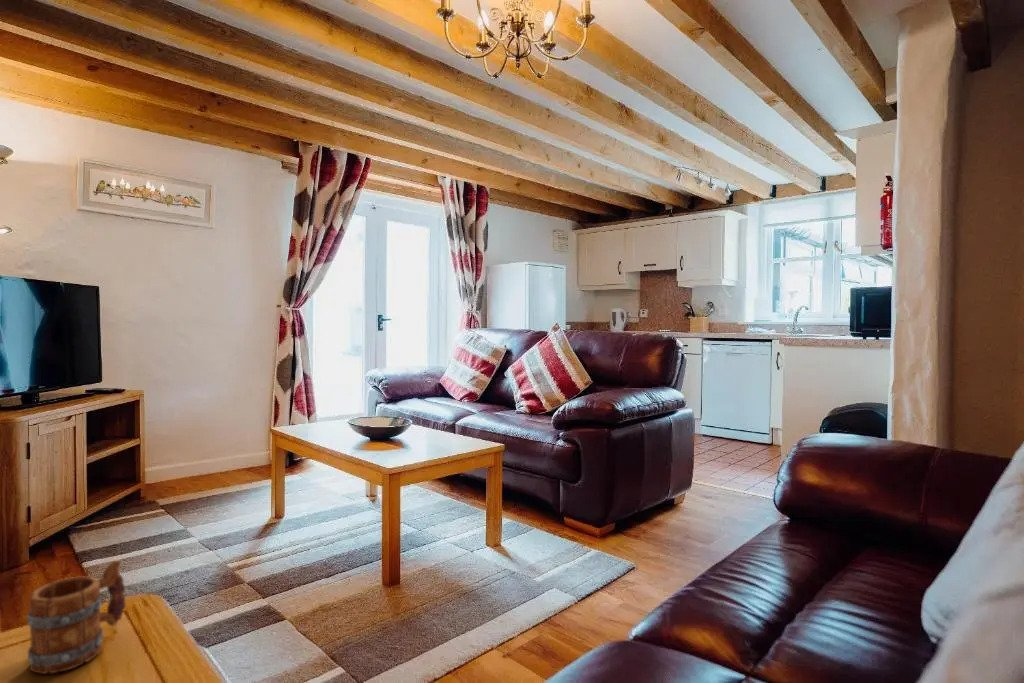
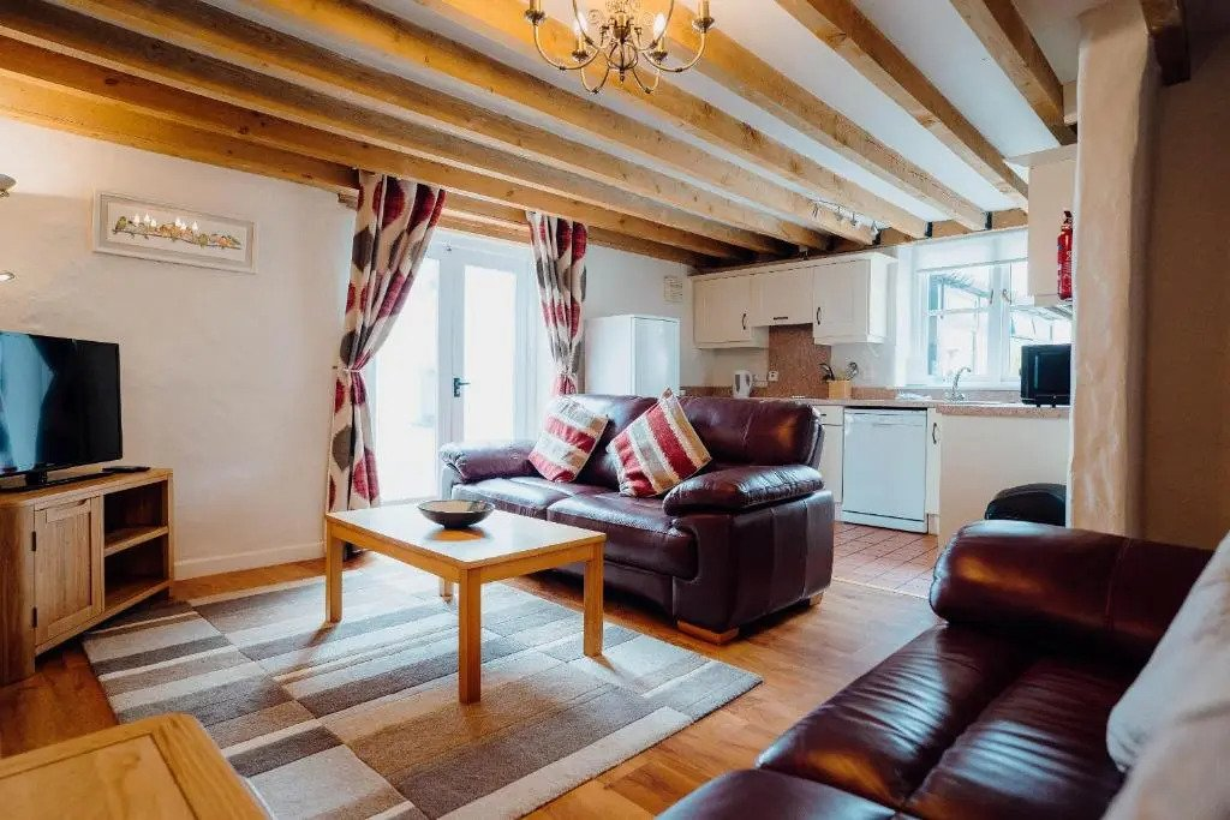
- mug [26,560,127,675]
